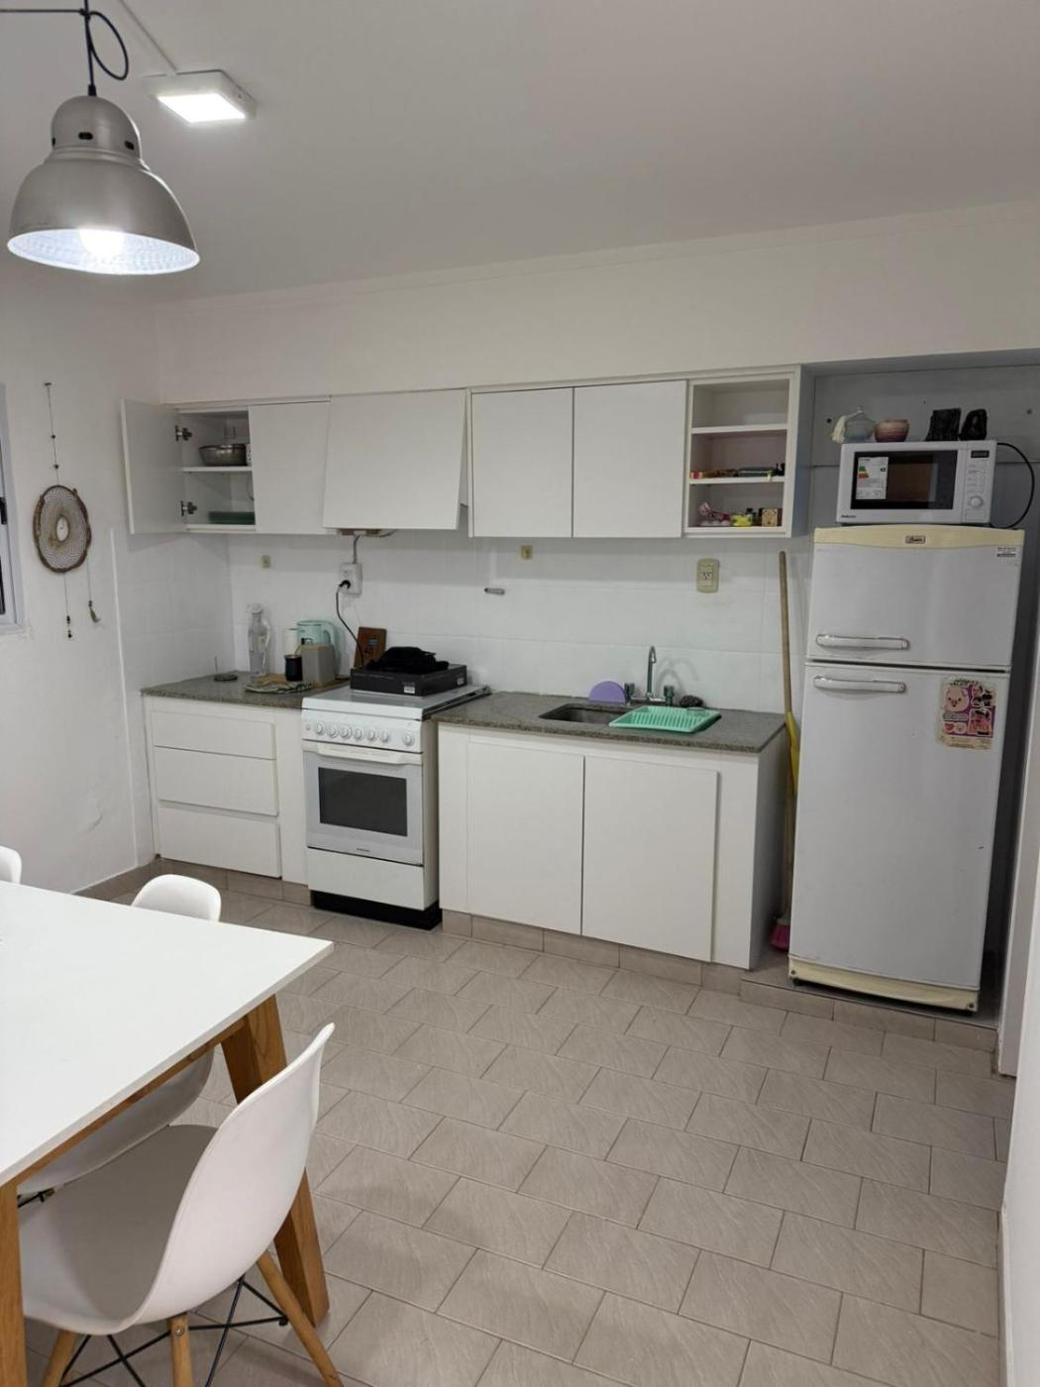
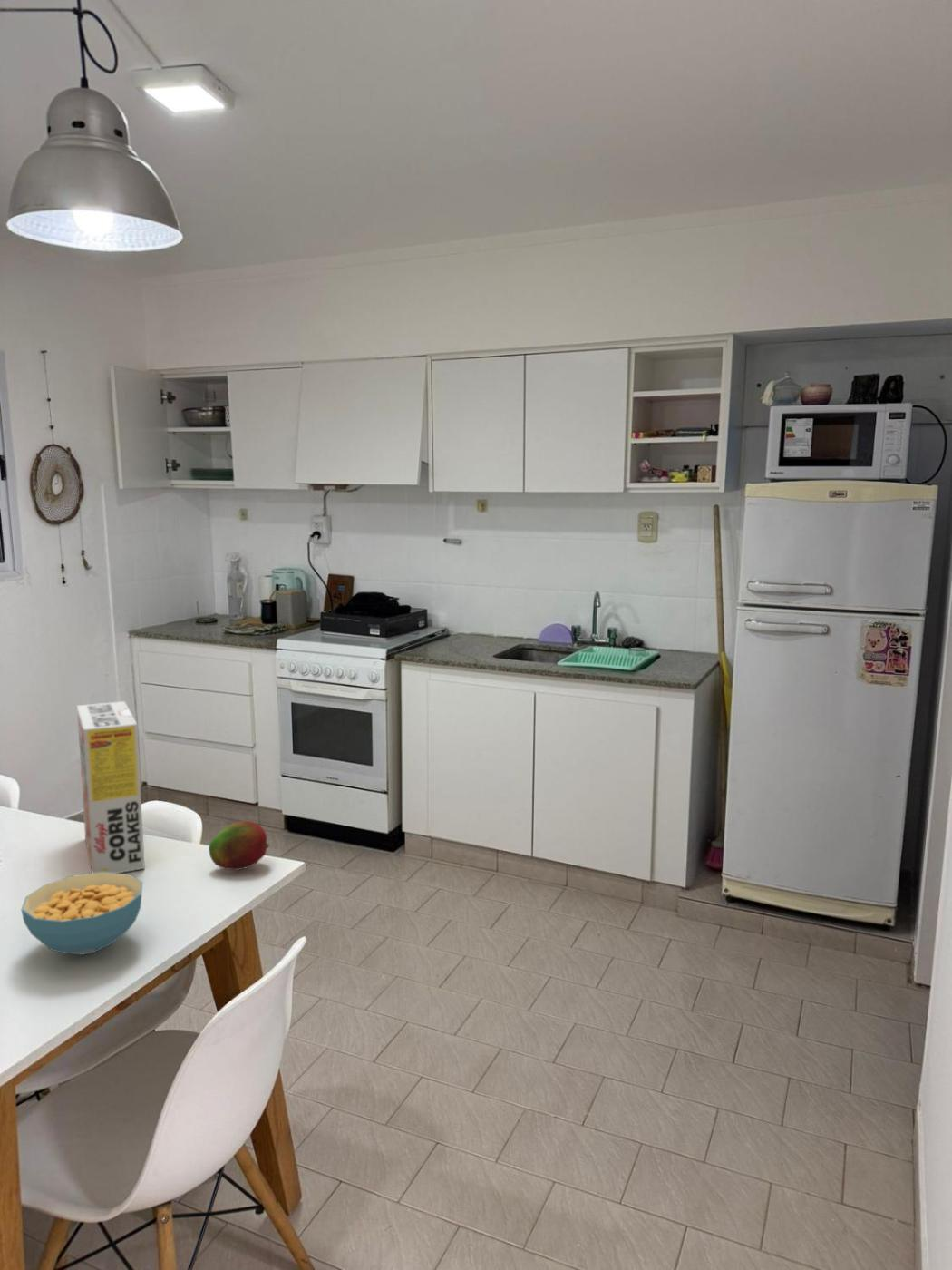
+ cereal box [76,700,146,874]
+ cereal bowl [20,872,143,956]
+ fruit [208,820,269,871]
